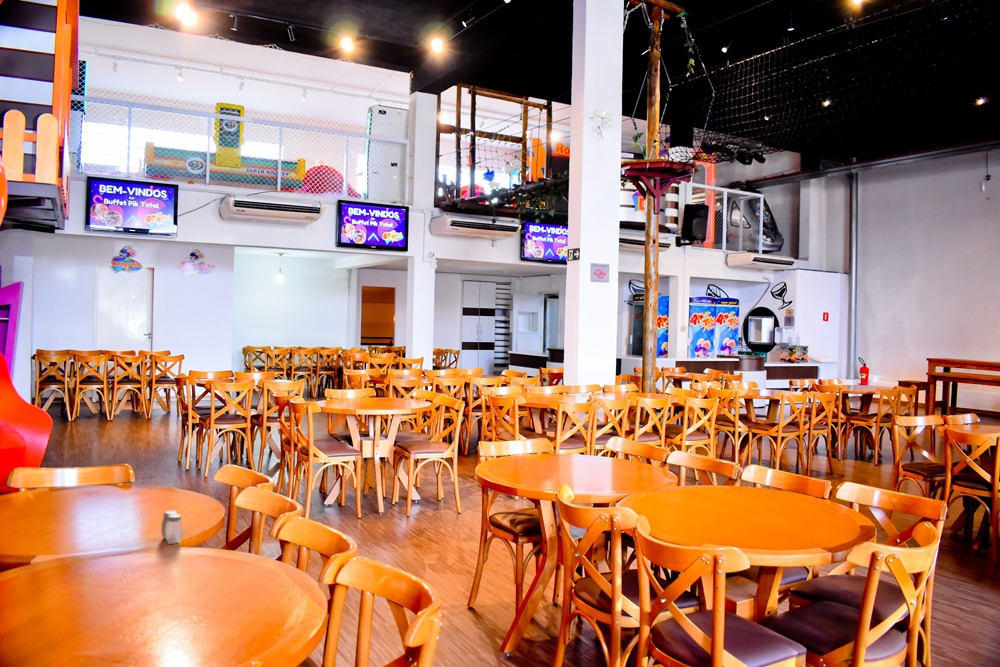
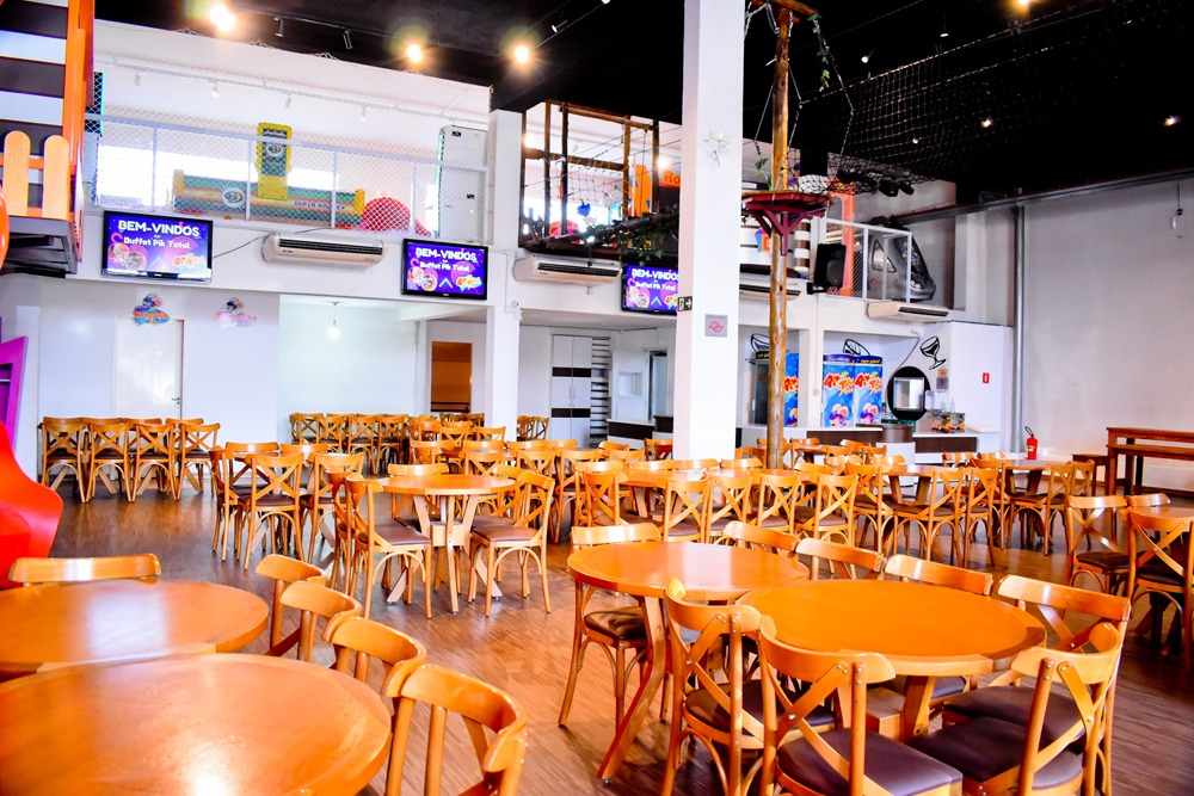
- salt and pepper shaker [160,510,183,544]
